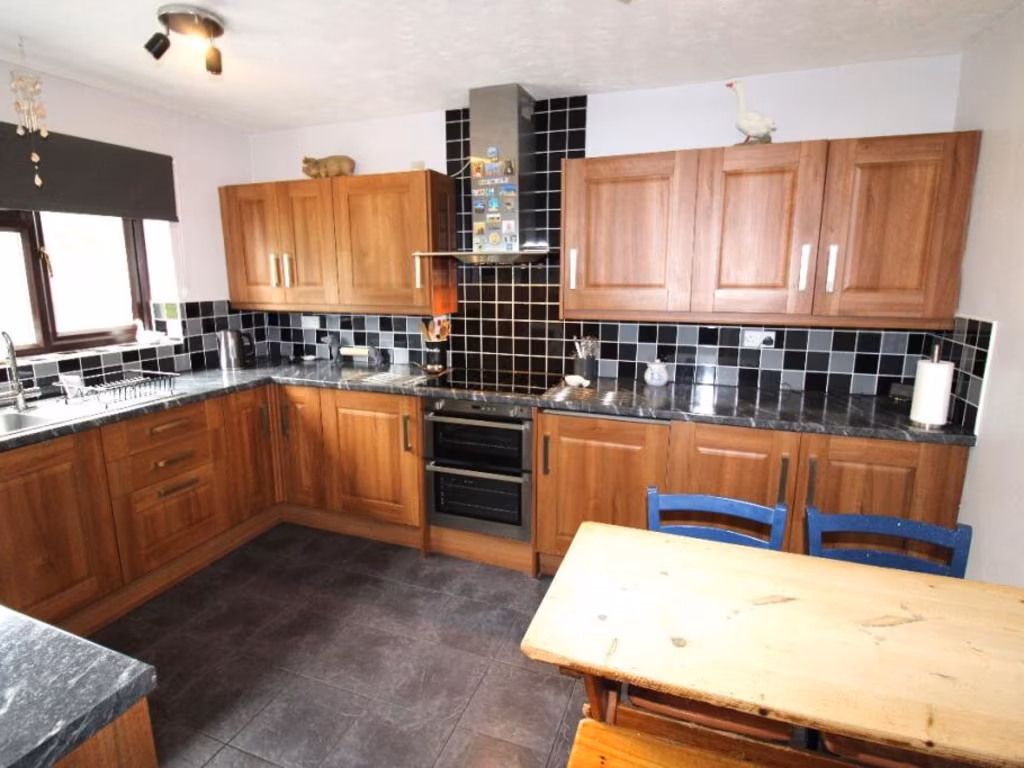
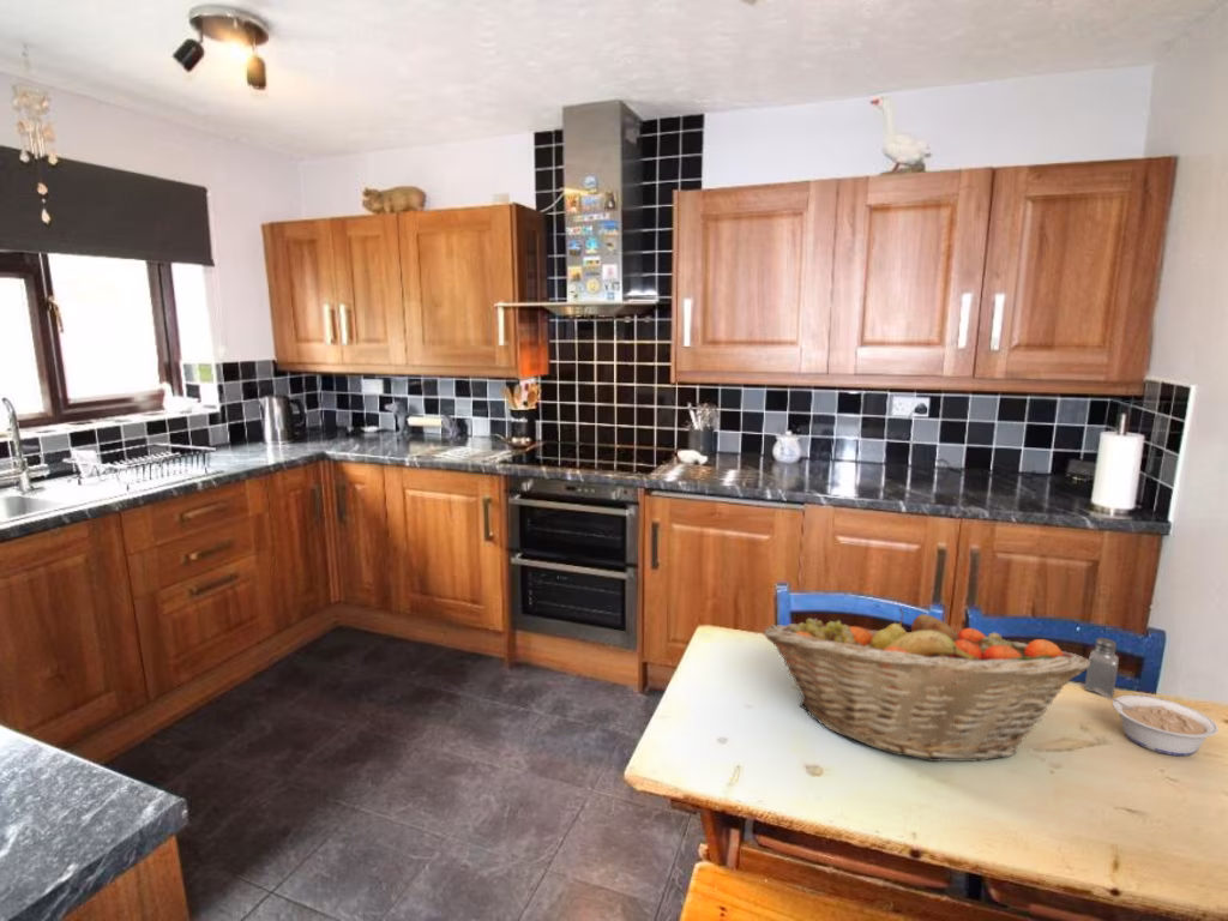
+ saltshaker [1084,637,1120,698]
+ fruit basket [763,607,1090,763]
+ legume [1094,688,1220,757]
